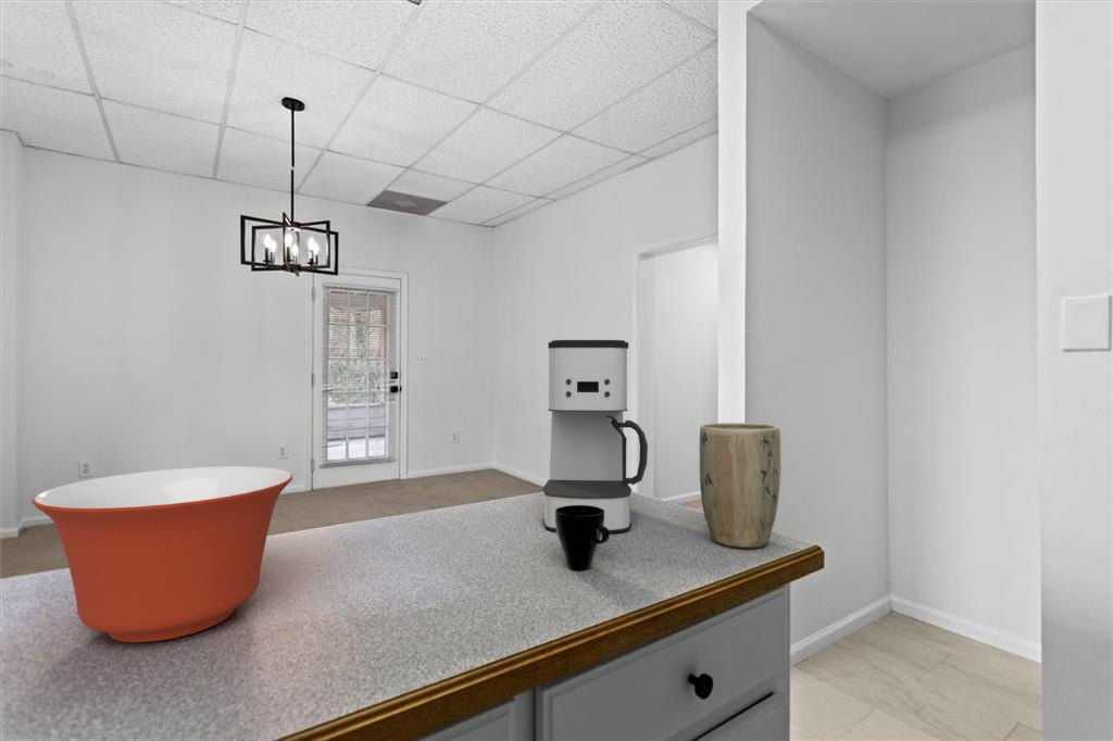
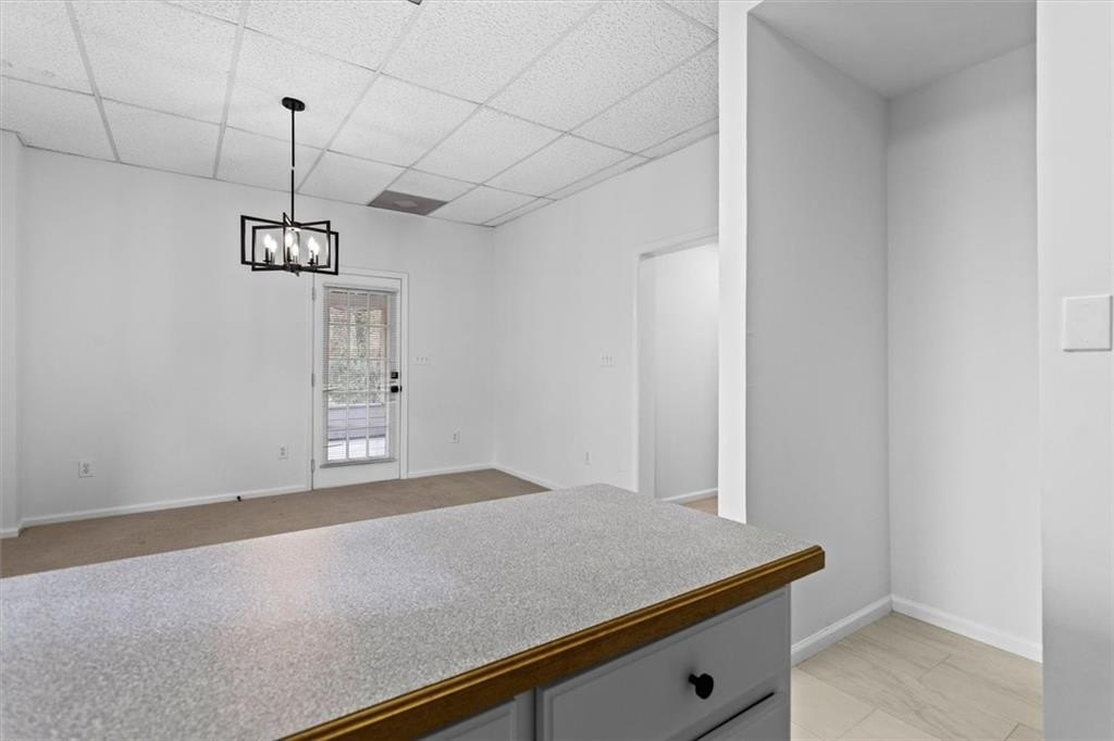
- mixing bowl [30,465,293,643]
- cup [555,505,611,572]
- coffee maker [541,339,649,533]
- plant pot [699,422,783,549]
